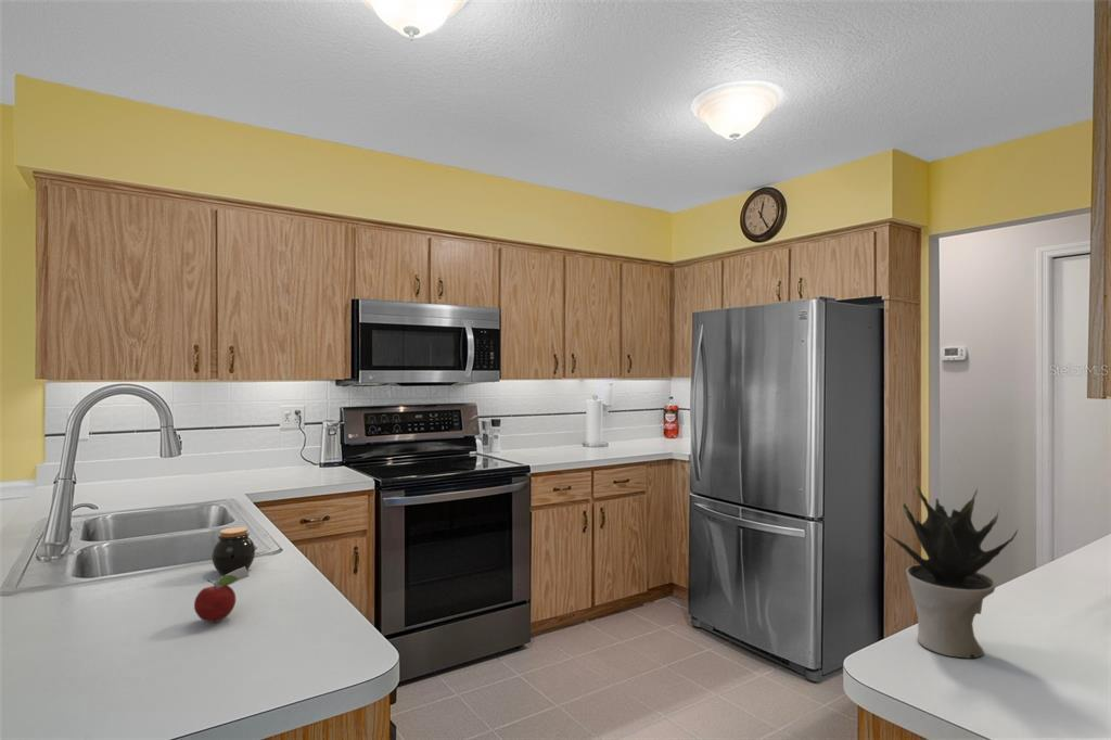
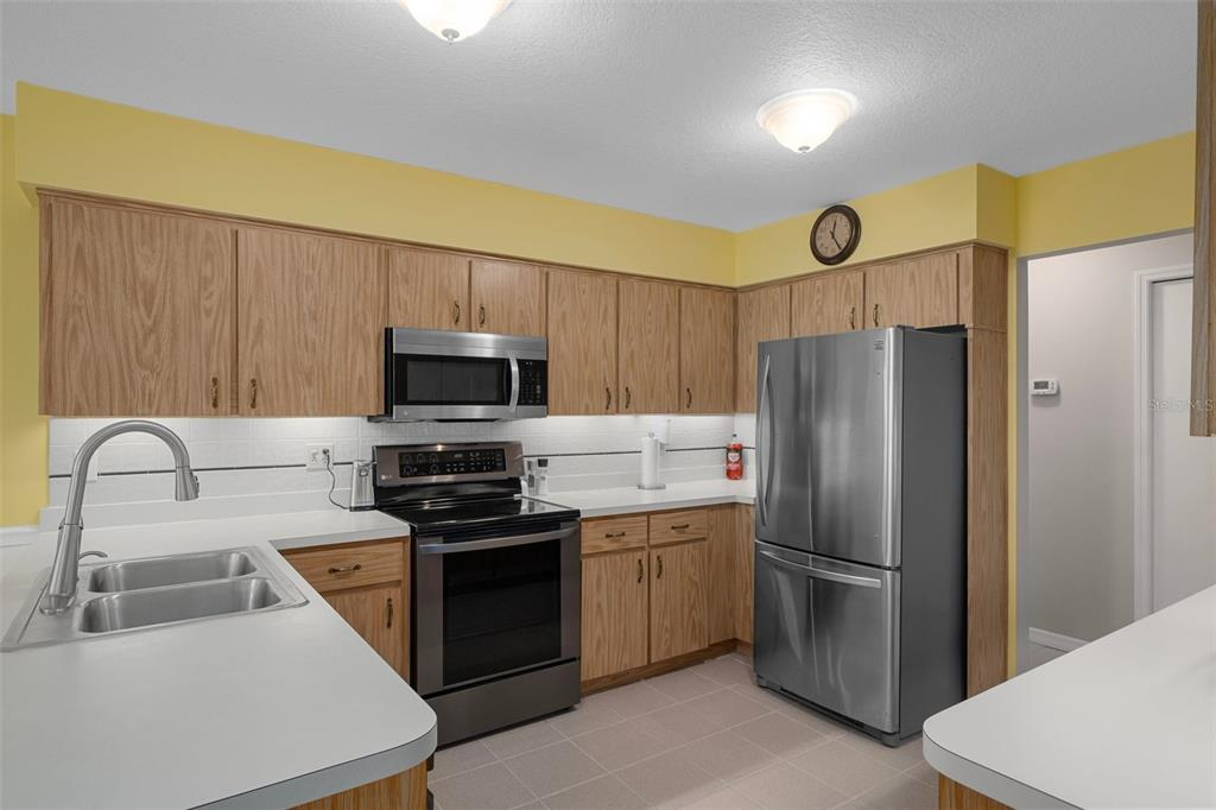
- jar [210,526,256,576]
- potted plant [884,484,1019,660]
- fruit [193,566,250,623]
